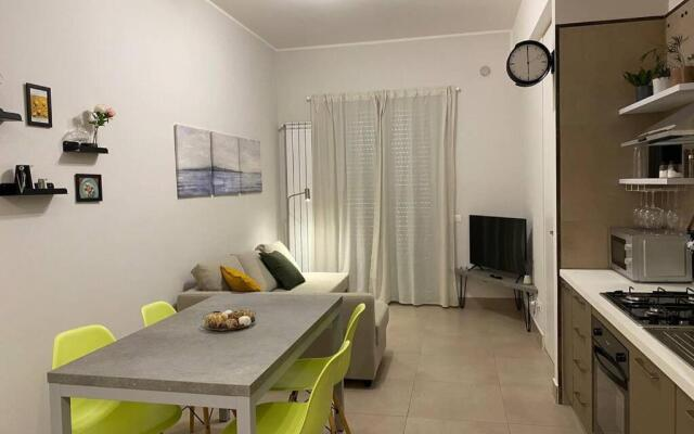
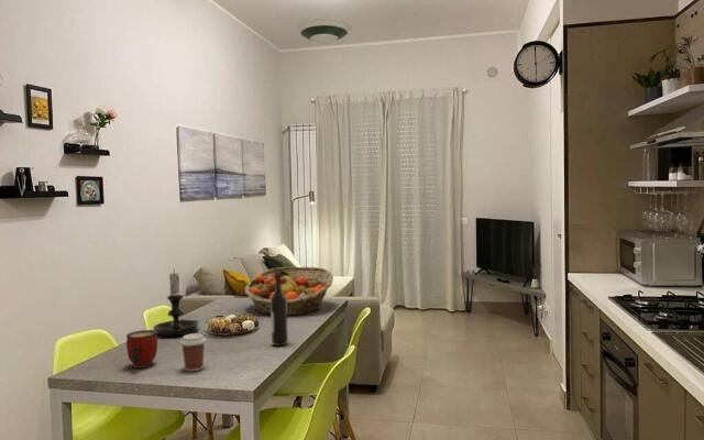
+ candle holder [152,267,199,337]
+ coffee cup [179,332,207,372]
+ wine bottle [270,273,289,346]
+ fruit basket [244,266,334,316]
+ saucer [296,19,352,45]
+ mug [125,329,158,370]
